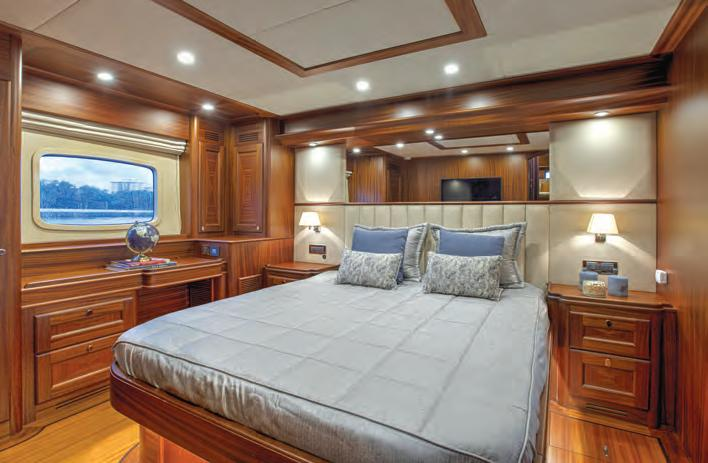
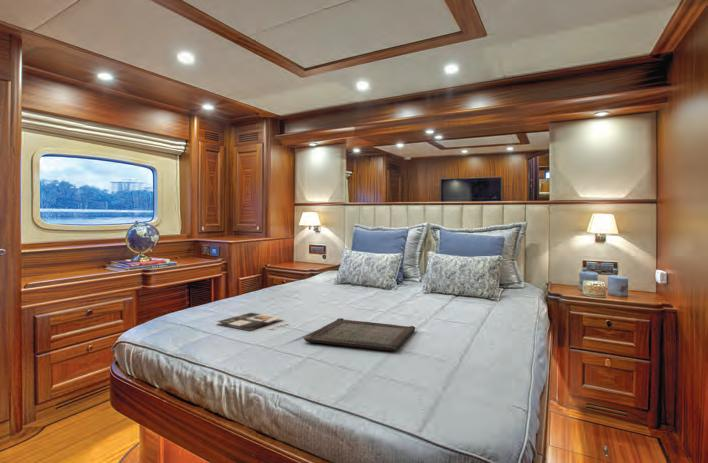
+ serving tray [303,317,416,352]
+ magazine [216,312,290,331]
